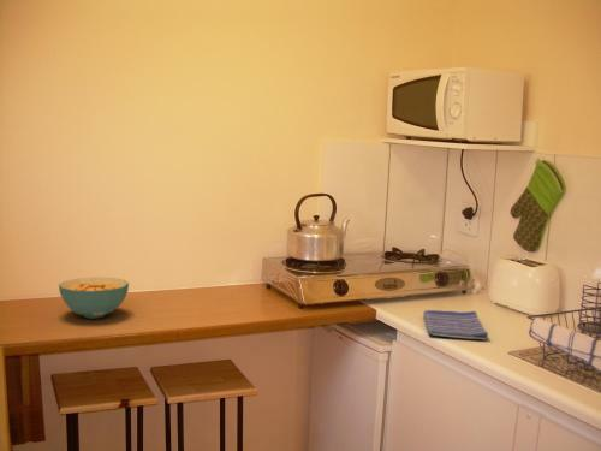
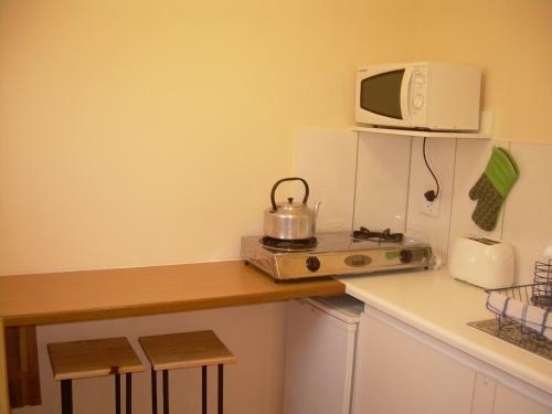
- dish towel [422,309,489,342]
- cereal bowl [58,277,130,320]
